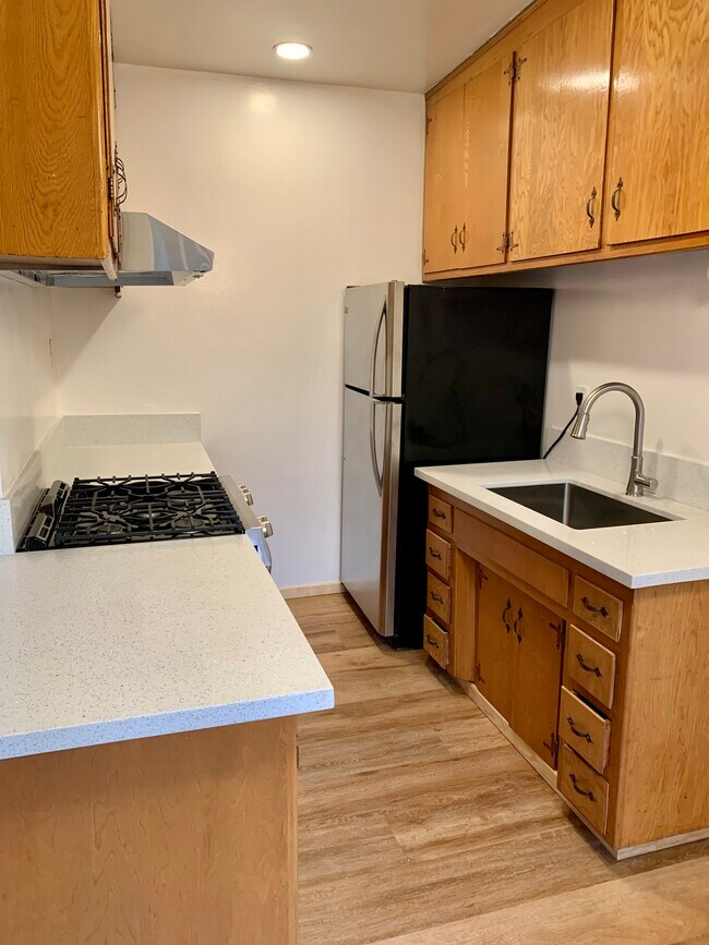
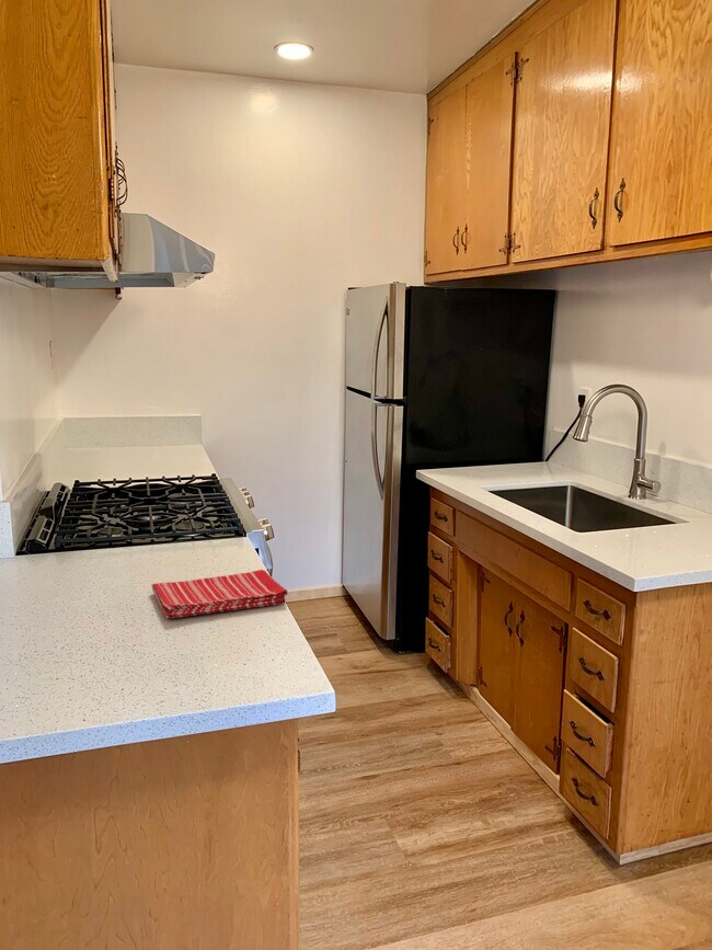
+ dish towel [151,569,288,619]
